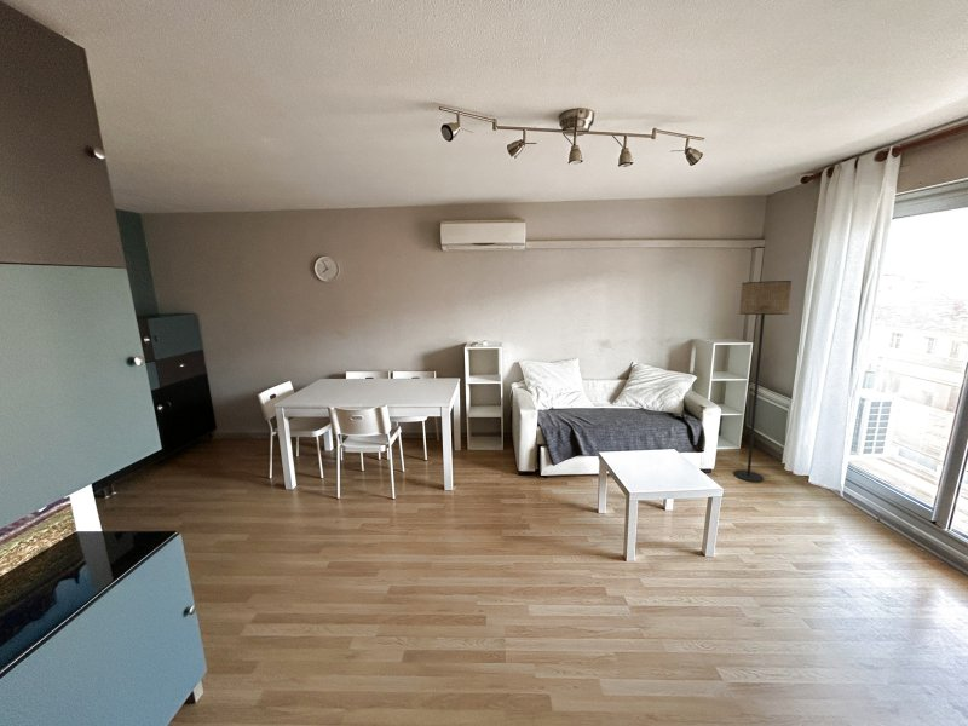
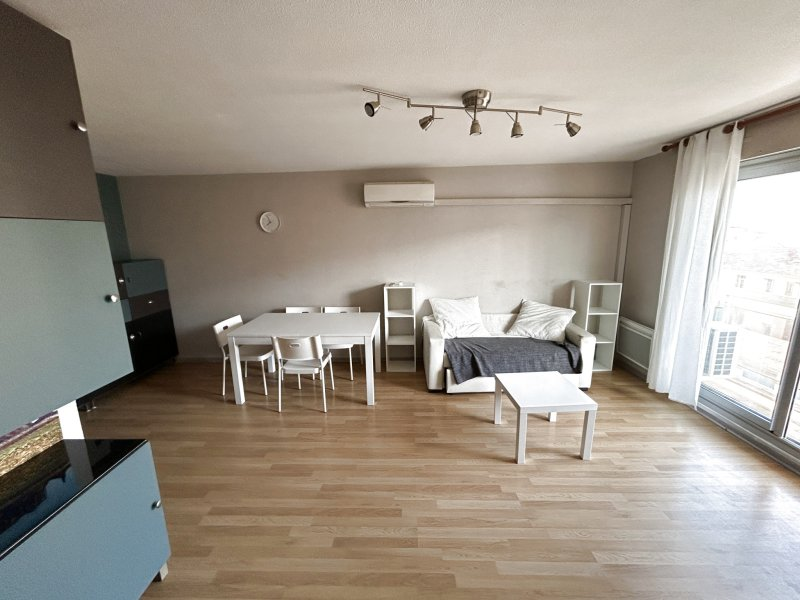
- floor lamp [733,280,793,483]
